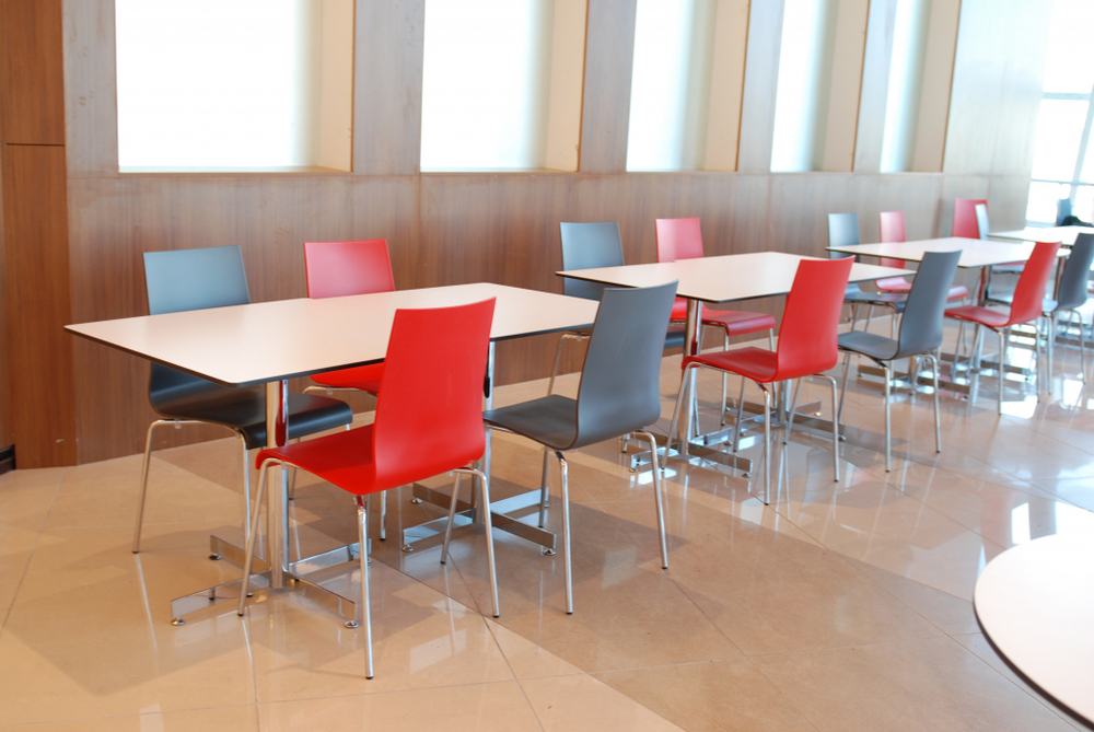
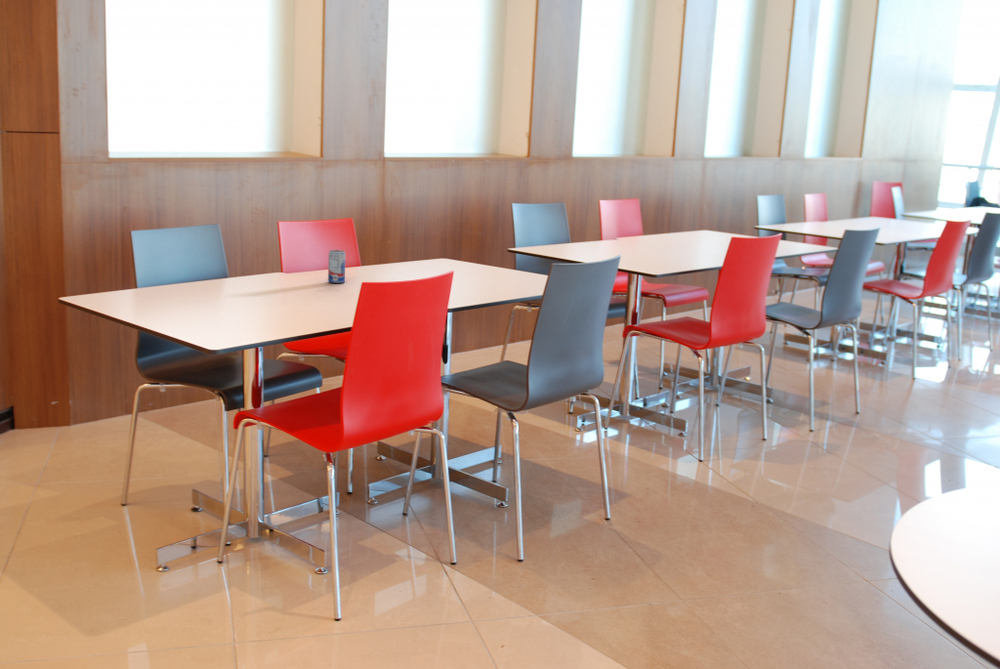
+ beverage can [327,249,346,284]
